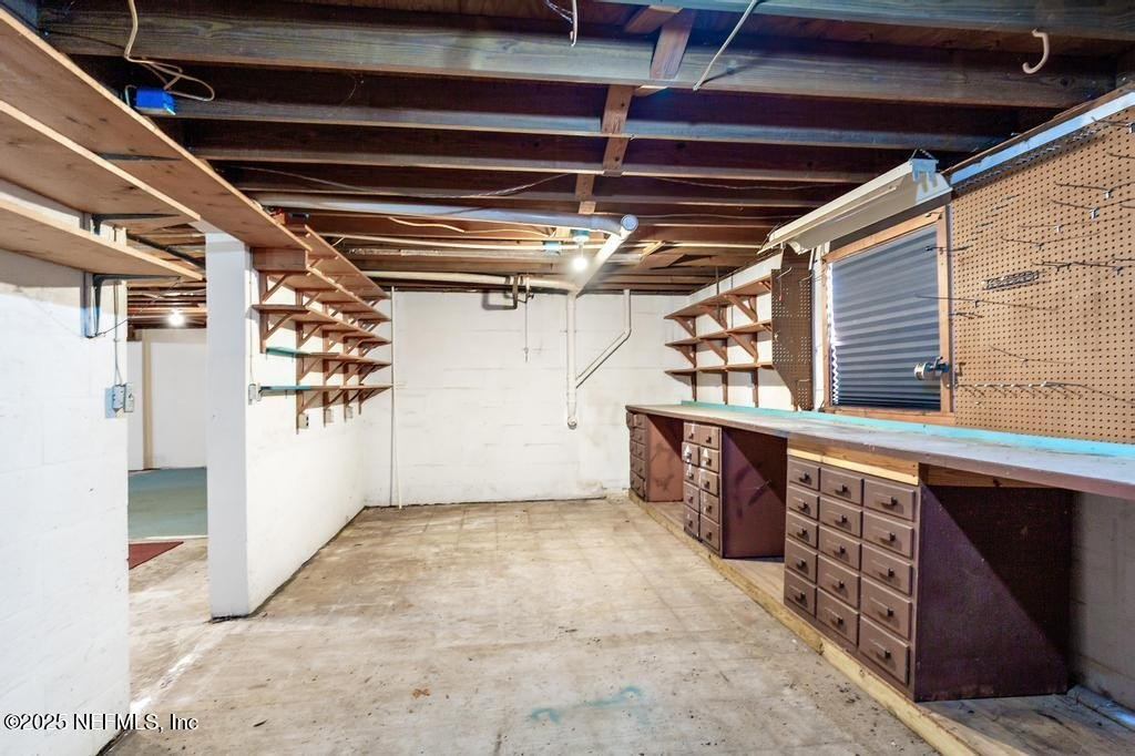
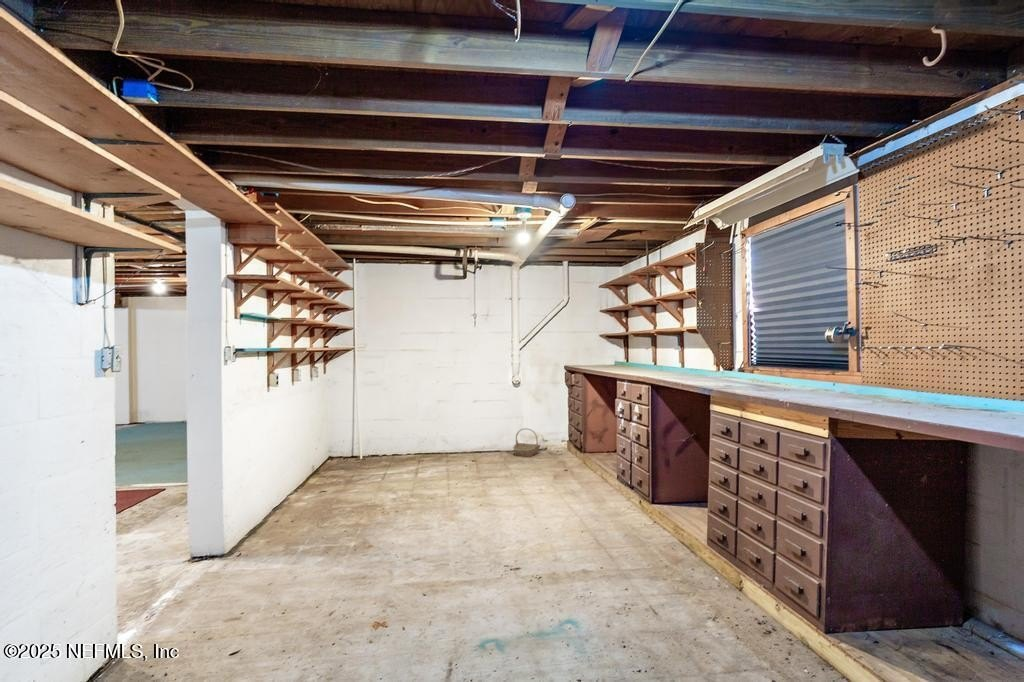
+ basket [512,427,542,458]
